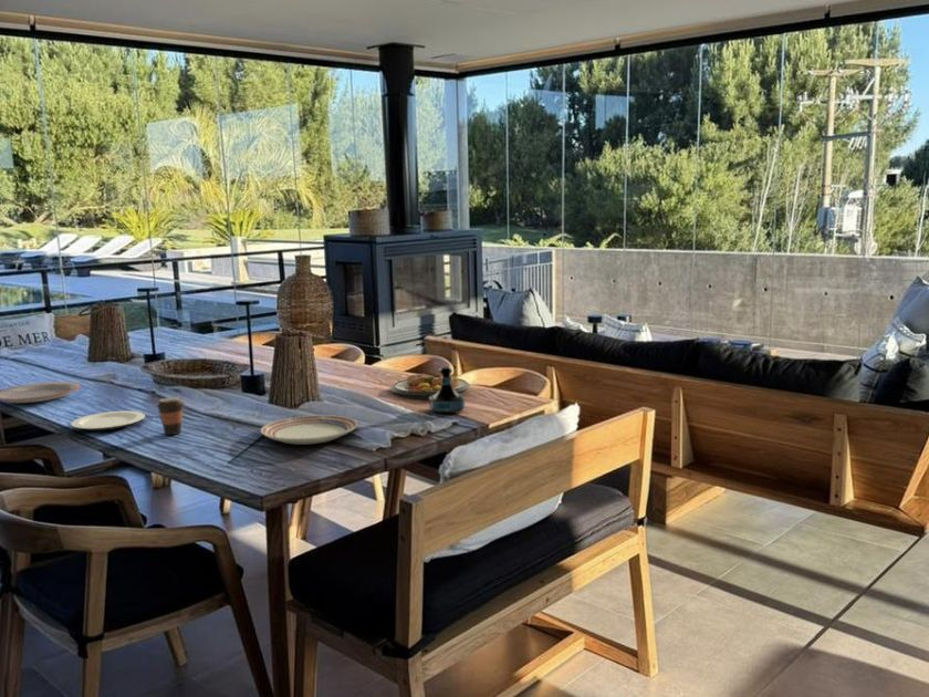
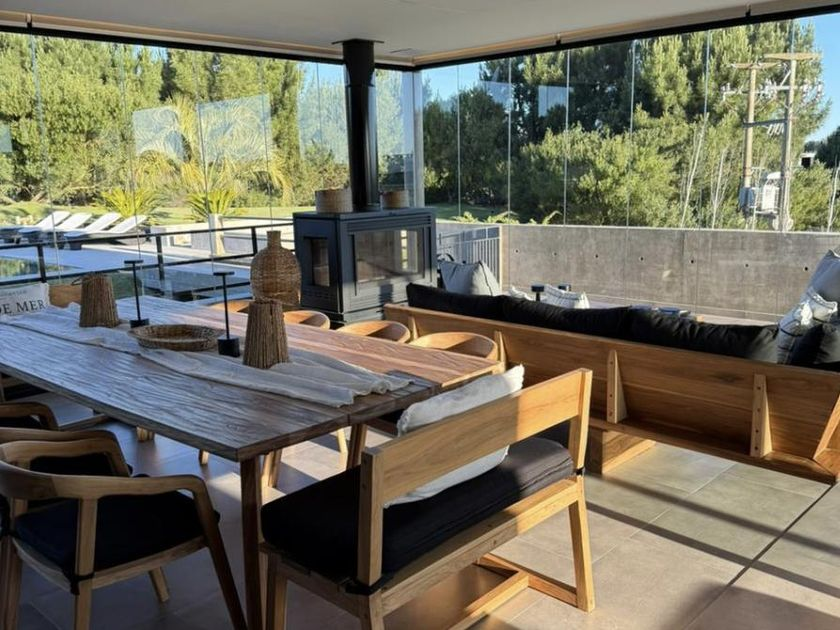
- plate [389,372,471,400]
- tequila bottle [428,365,466,415]
- plate [70,410,146,431]
- dinner plate [260,414,358,446]
- plate [0,381,82,404]
- coffee cup [155,396,186,436]
